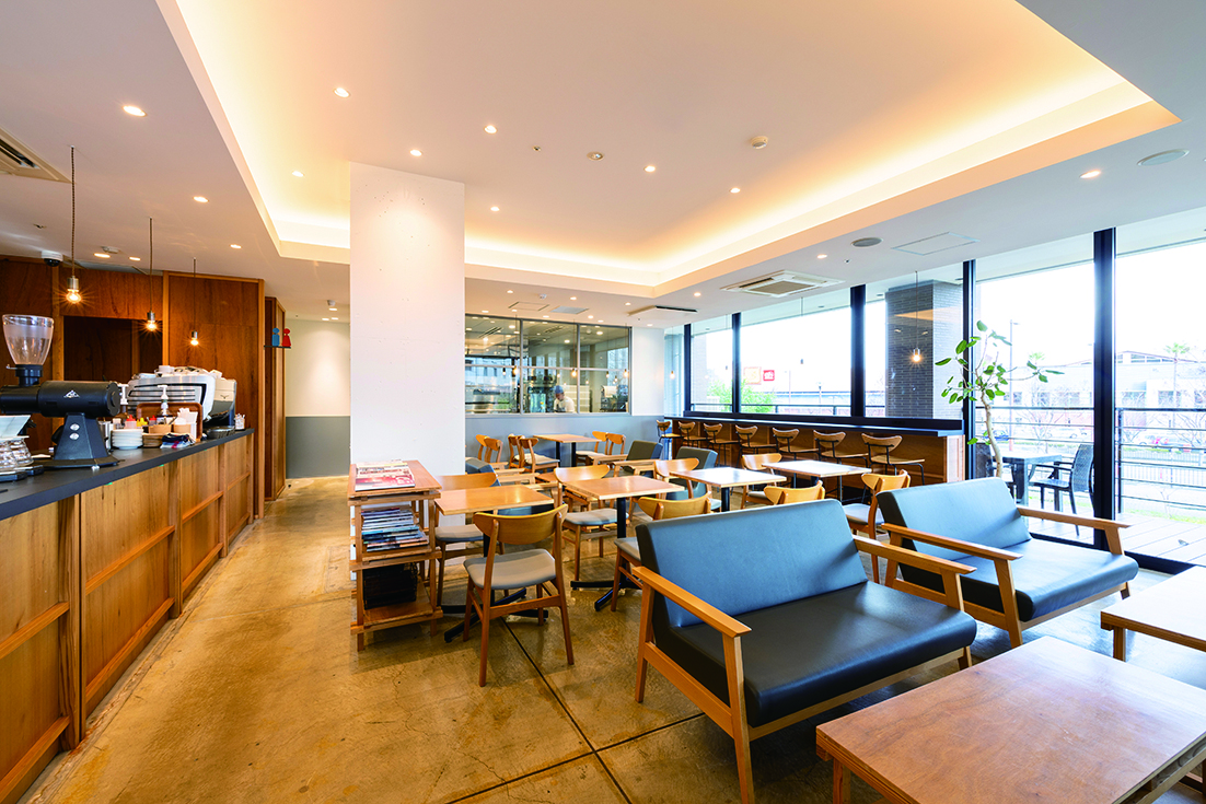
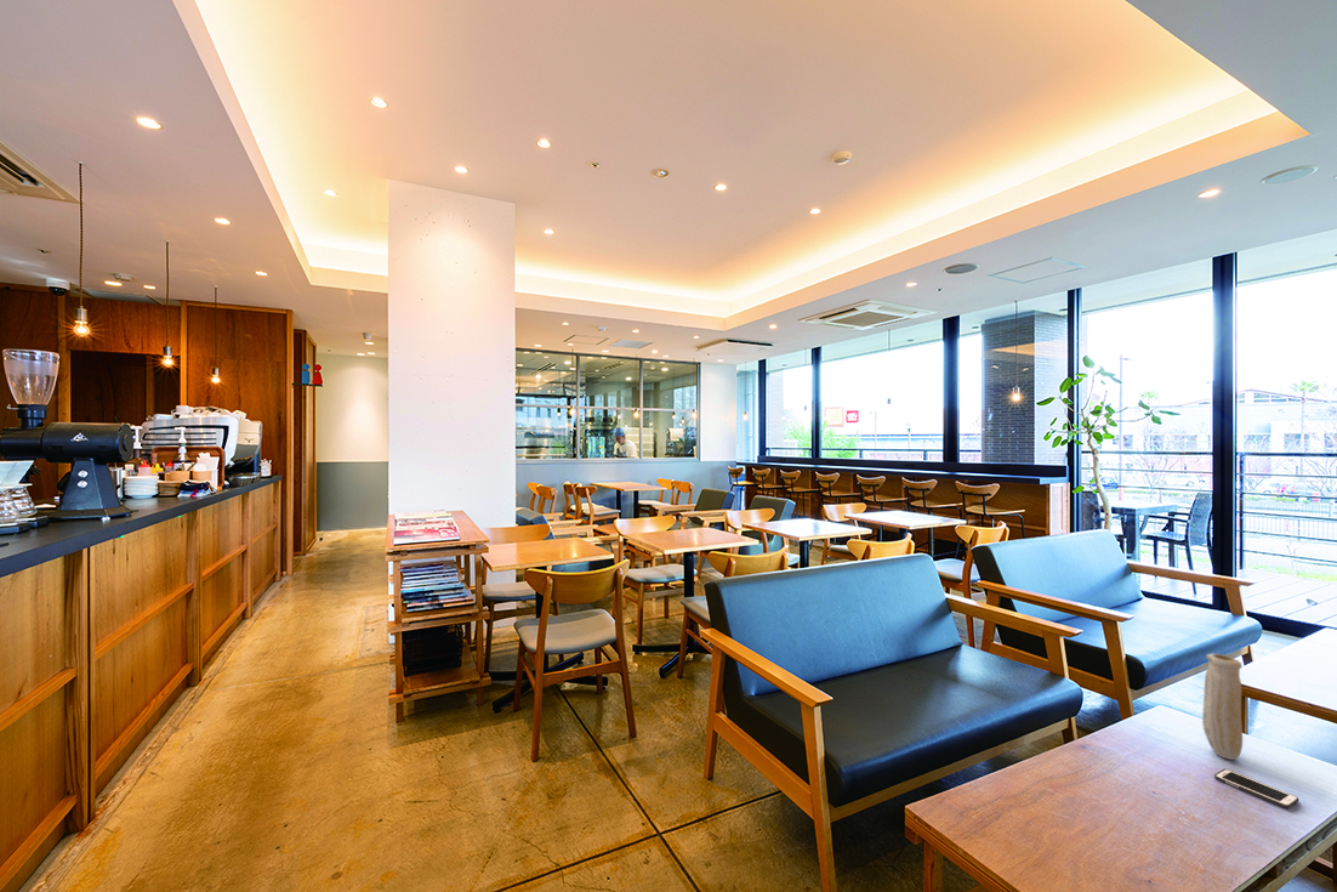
+ vase [1201,653,1244,761]
+ cell phone [1213,768,1299,809]
